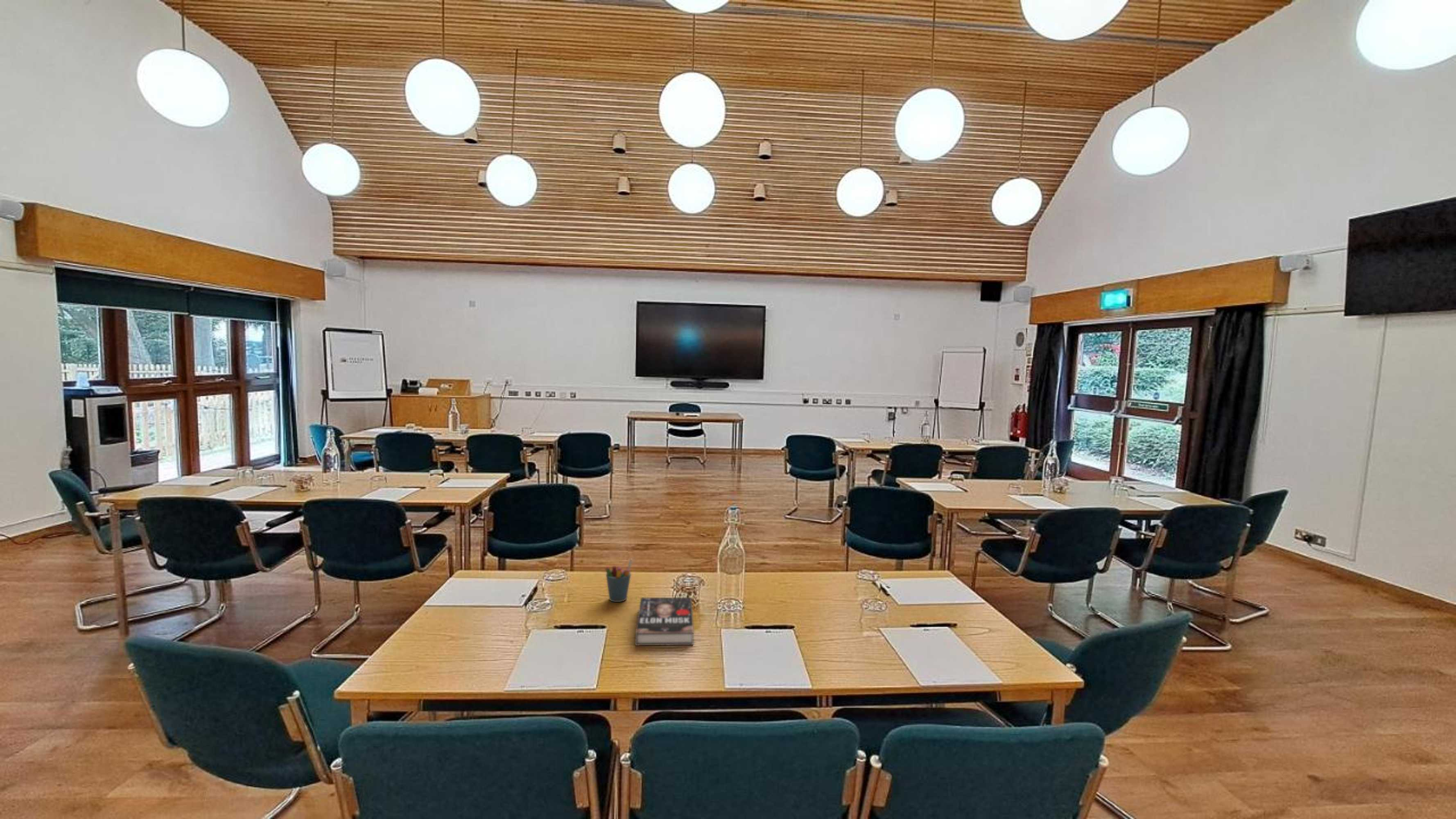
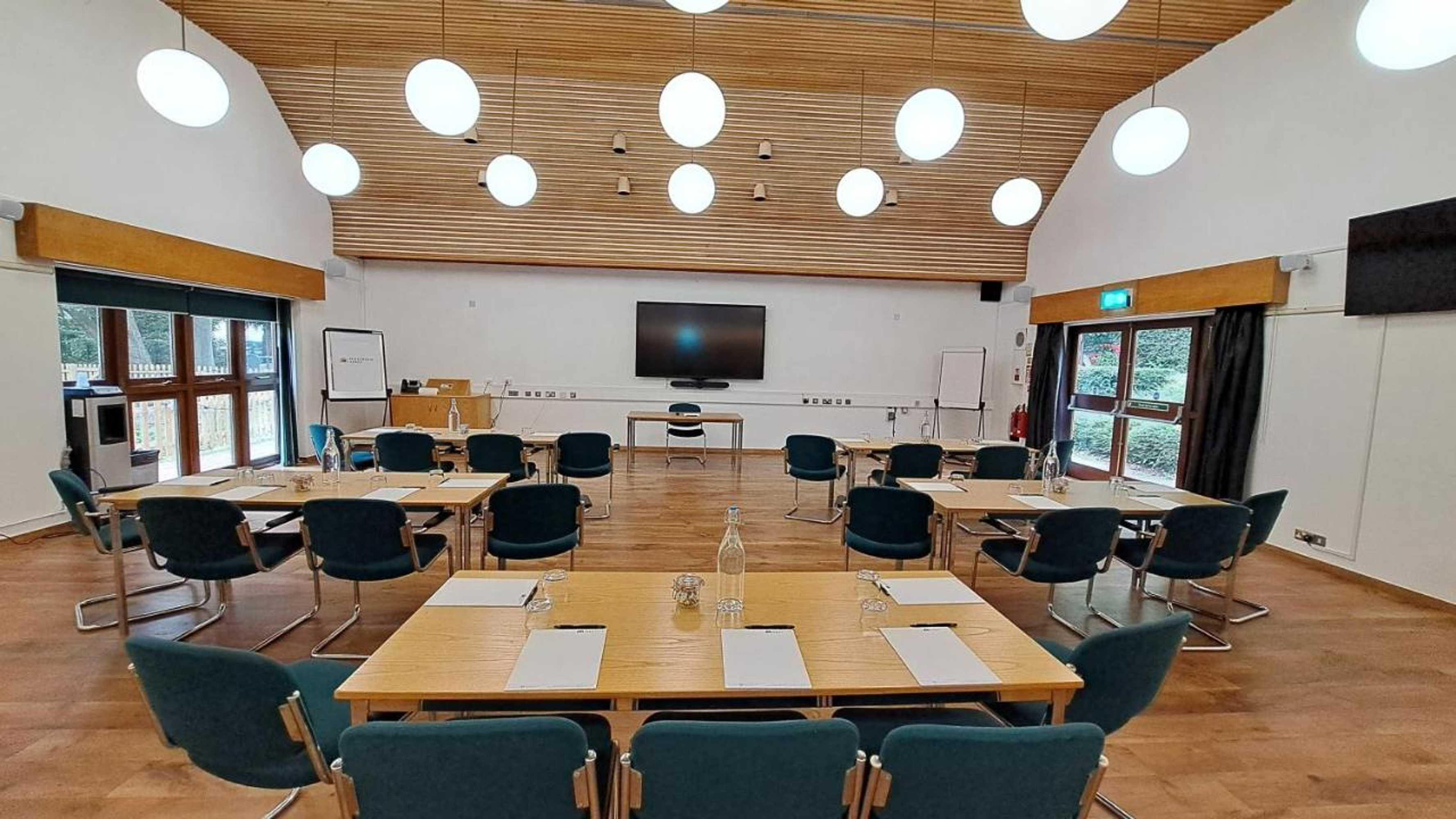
- pen holder [605,558,633,602]
- book [635,597,694,646]
